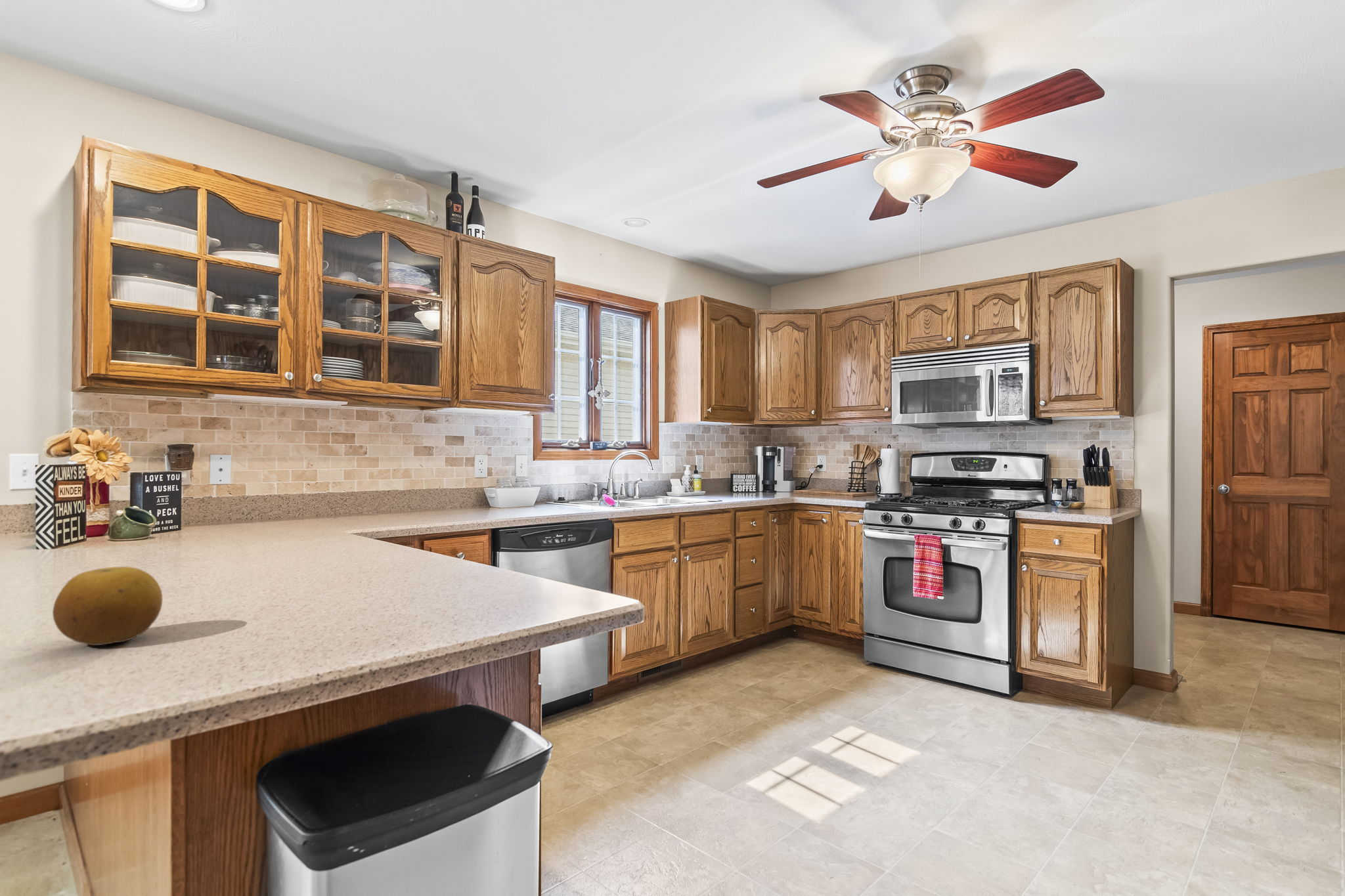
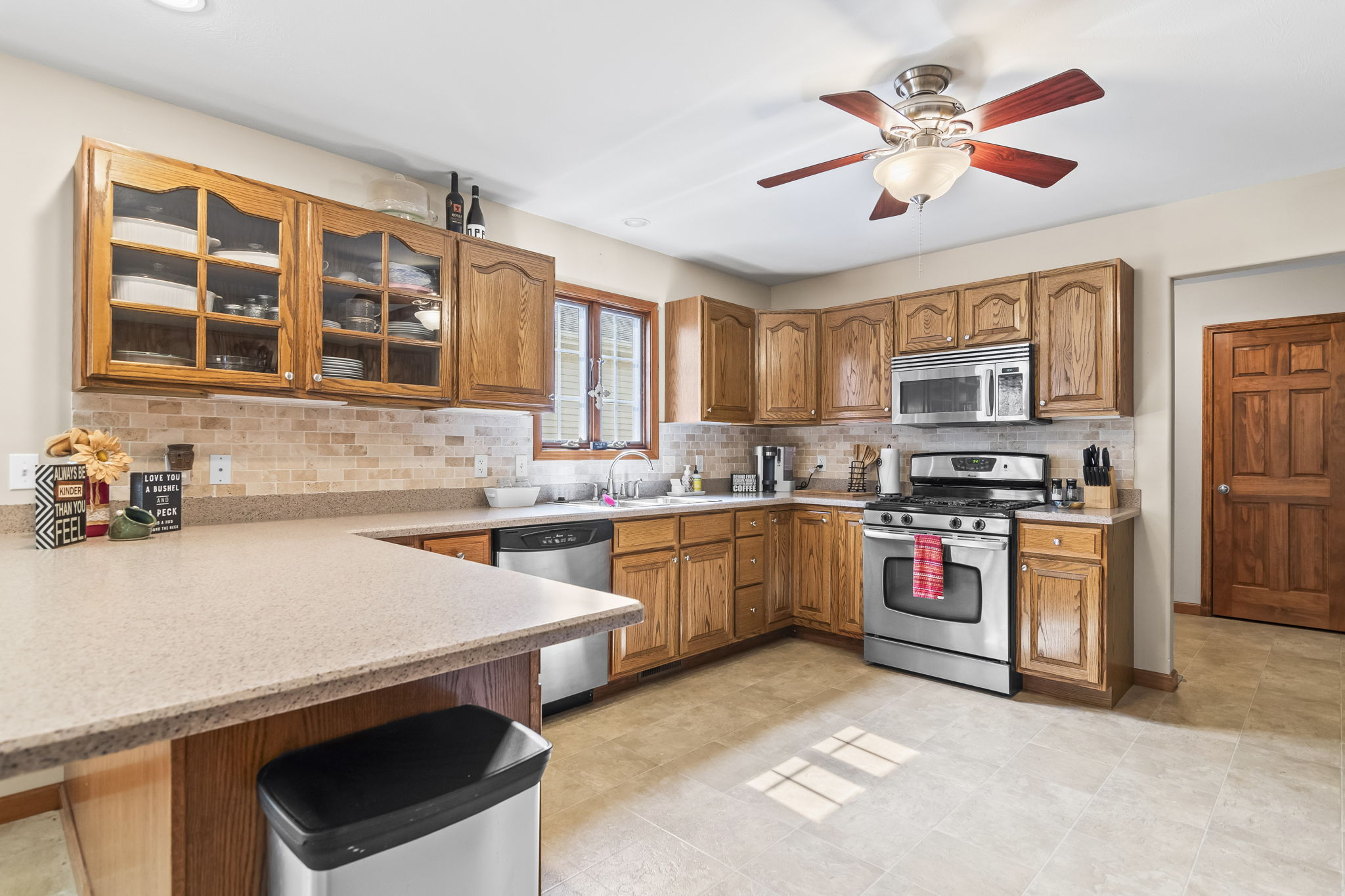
- fruit [52,566,163,646]
